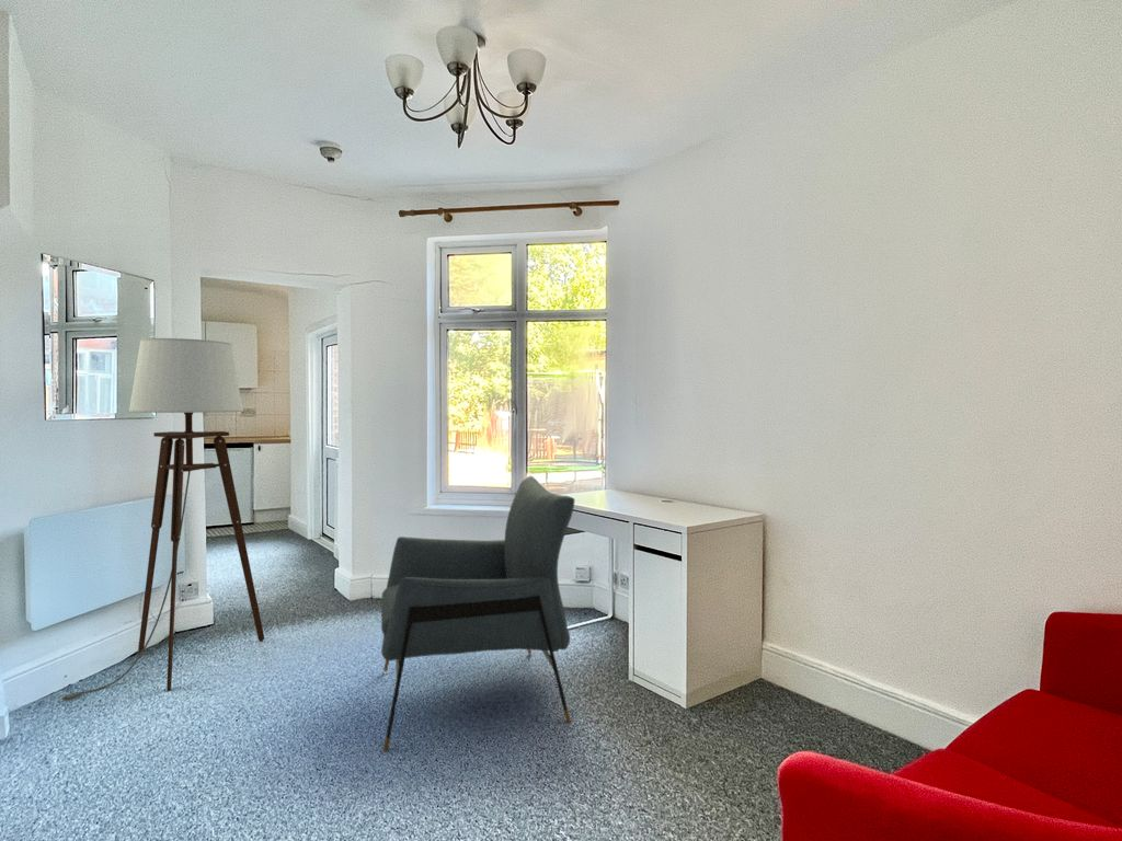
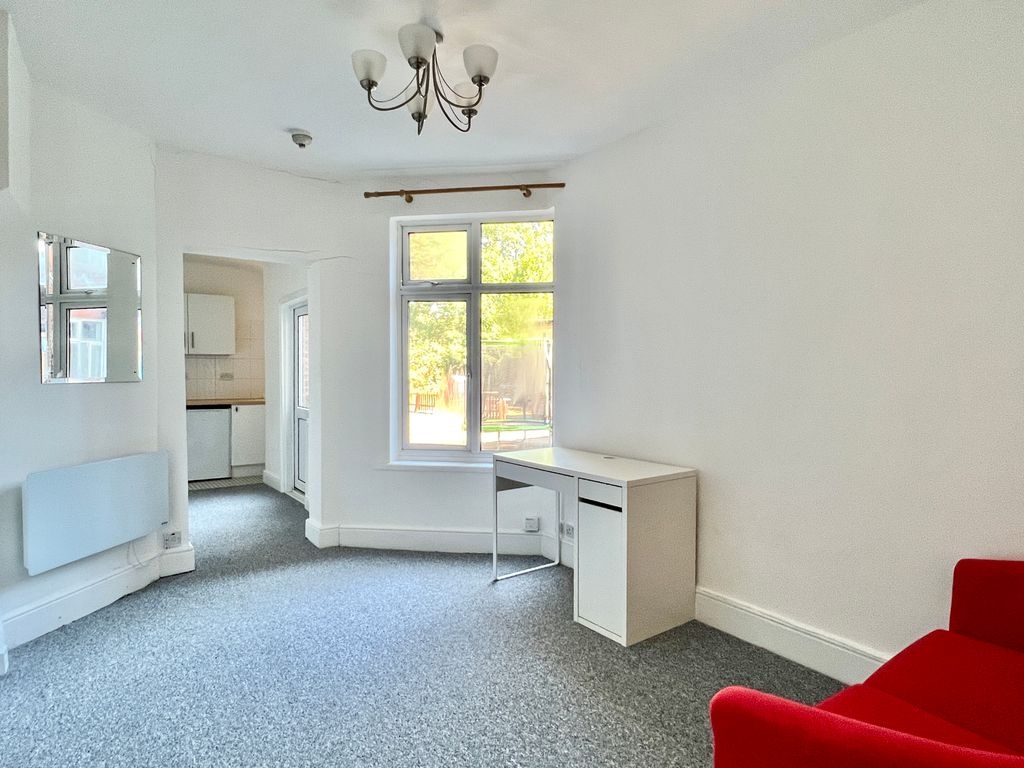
- chair [380,475,575,752]
- floor lamp [57,337,265,703]
